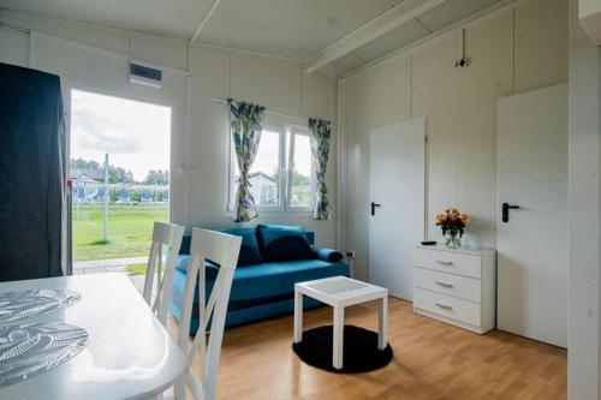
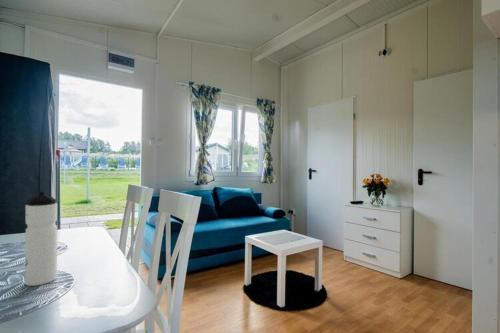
+ water bottle [24,191,58,287]
